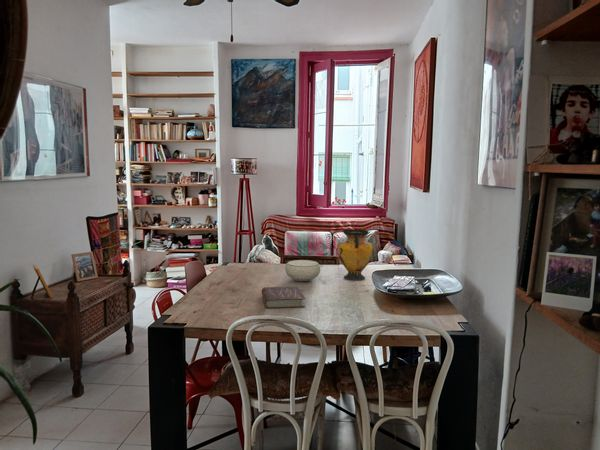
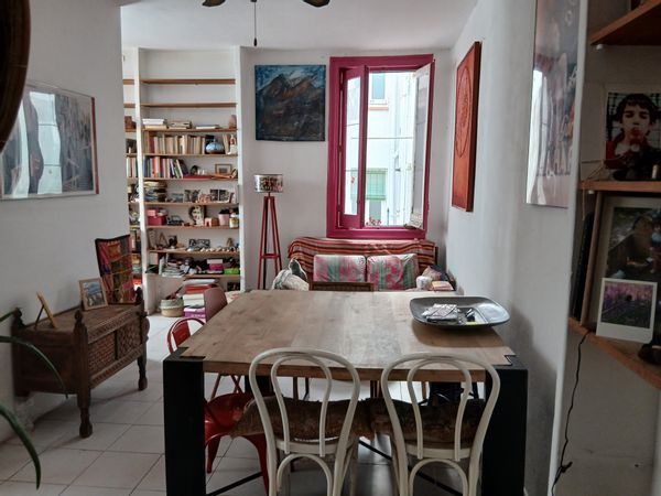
- vase [336,228,375,281]
- book [260,285,306,309]
- bowl [284,259,321,282]
